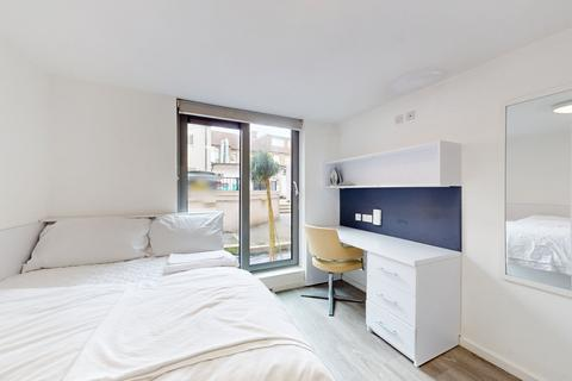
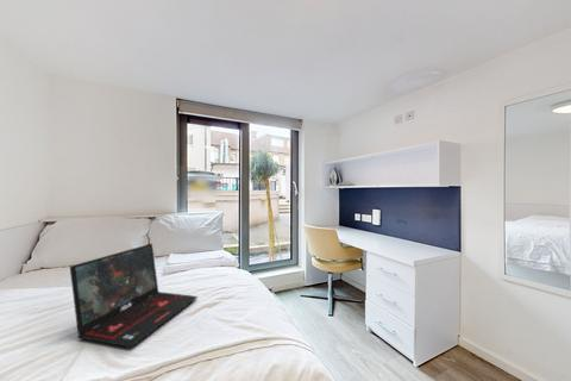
+ laptop [69,242,199,349]
